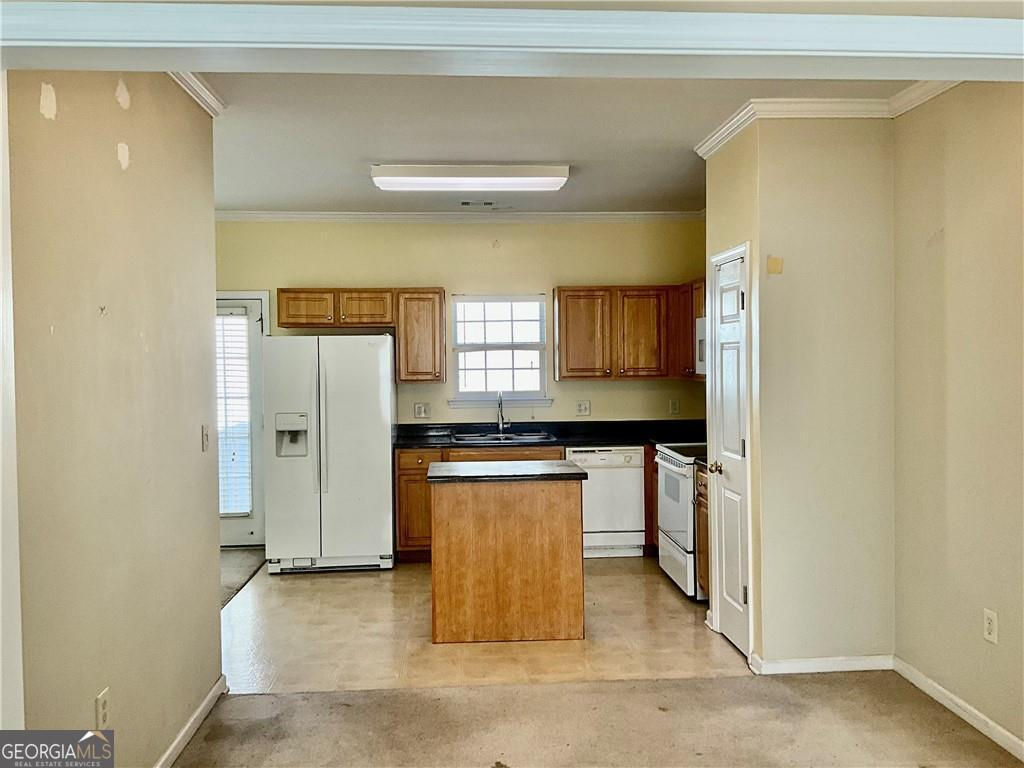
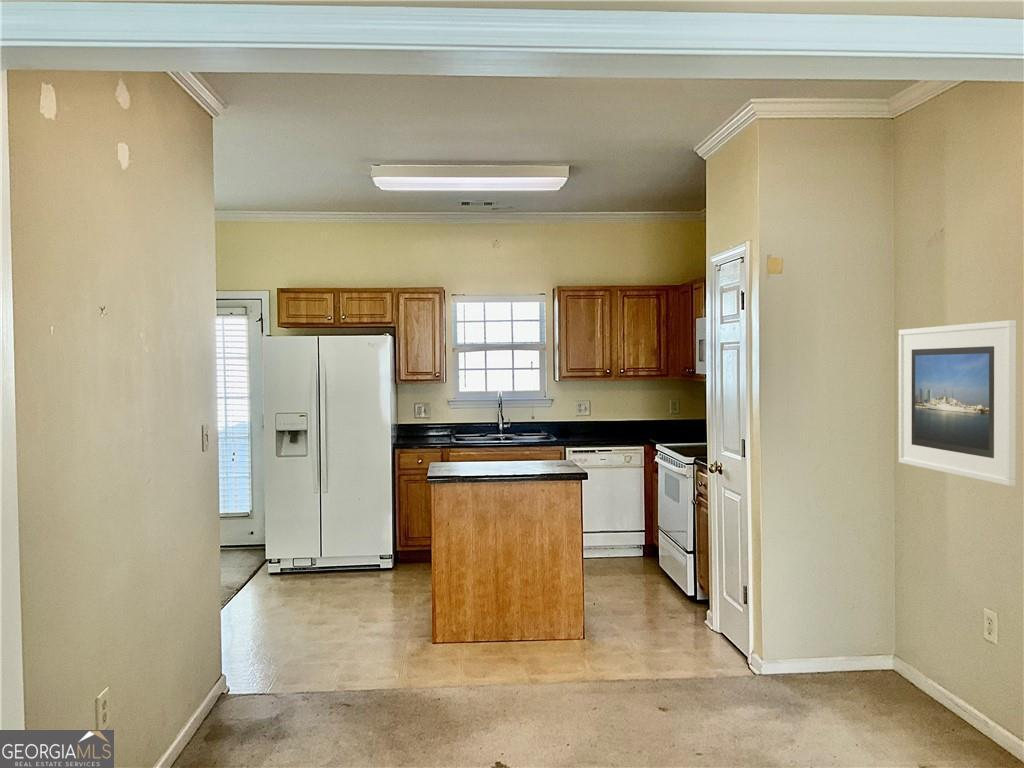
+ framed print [898,319,1017,487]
